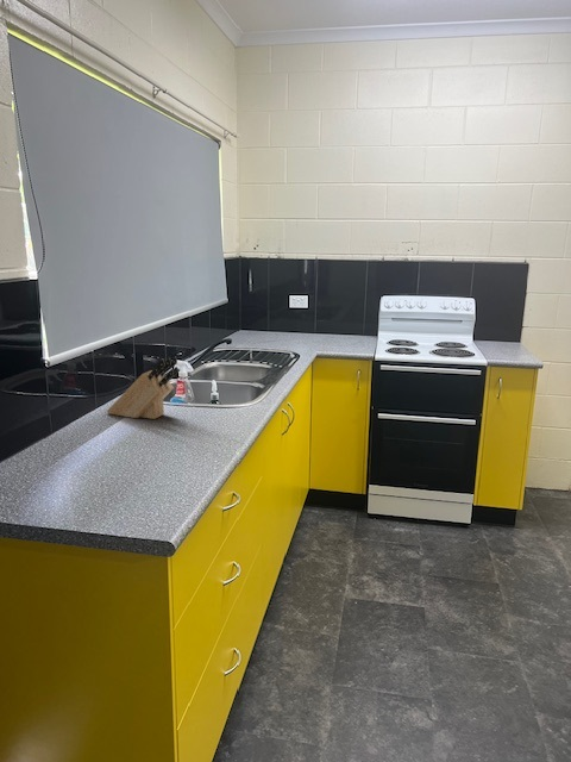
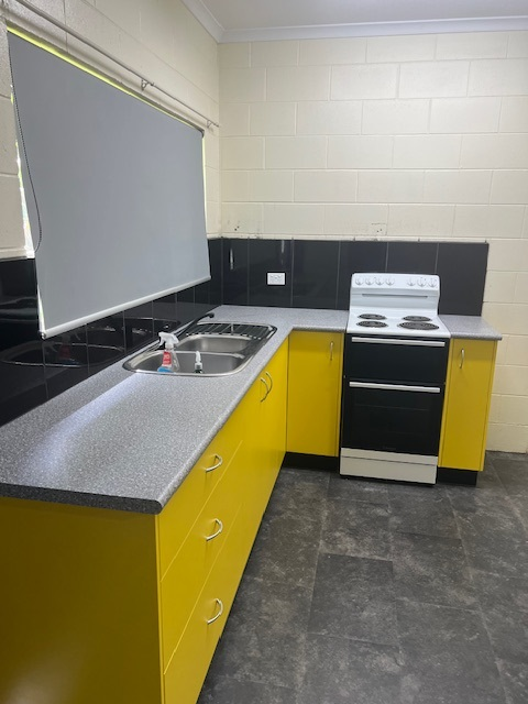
- knife block [106,356,180,420]
